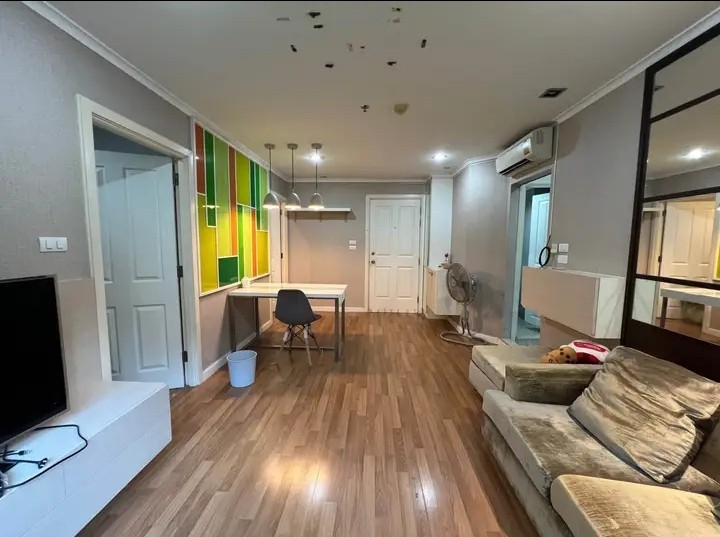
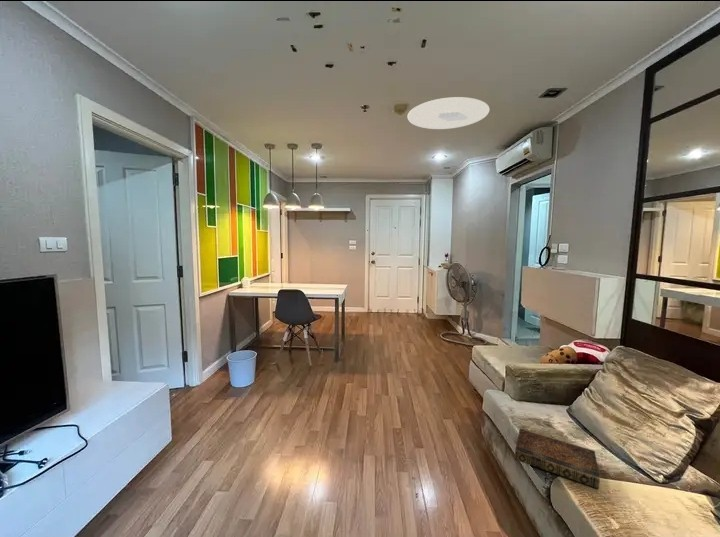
+ ceiling light [407,96,490,130]
+ book [514,428,601,490]
